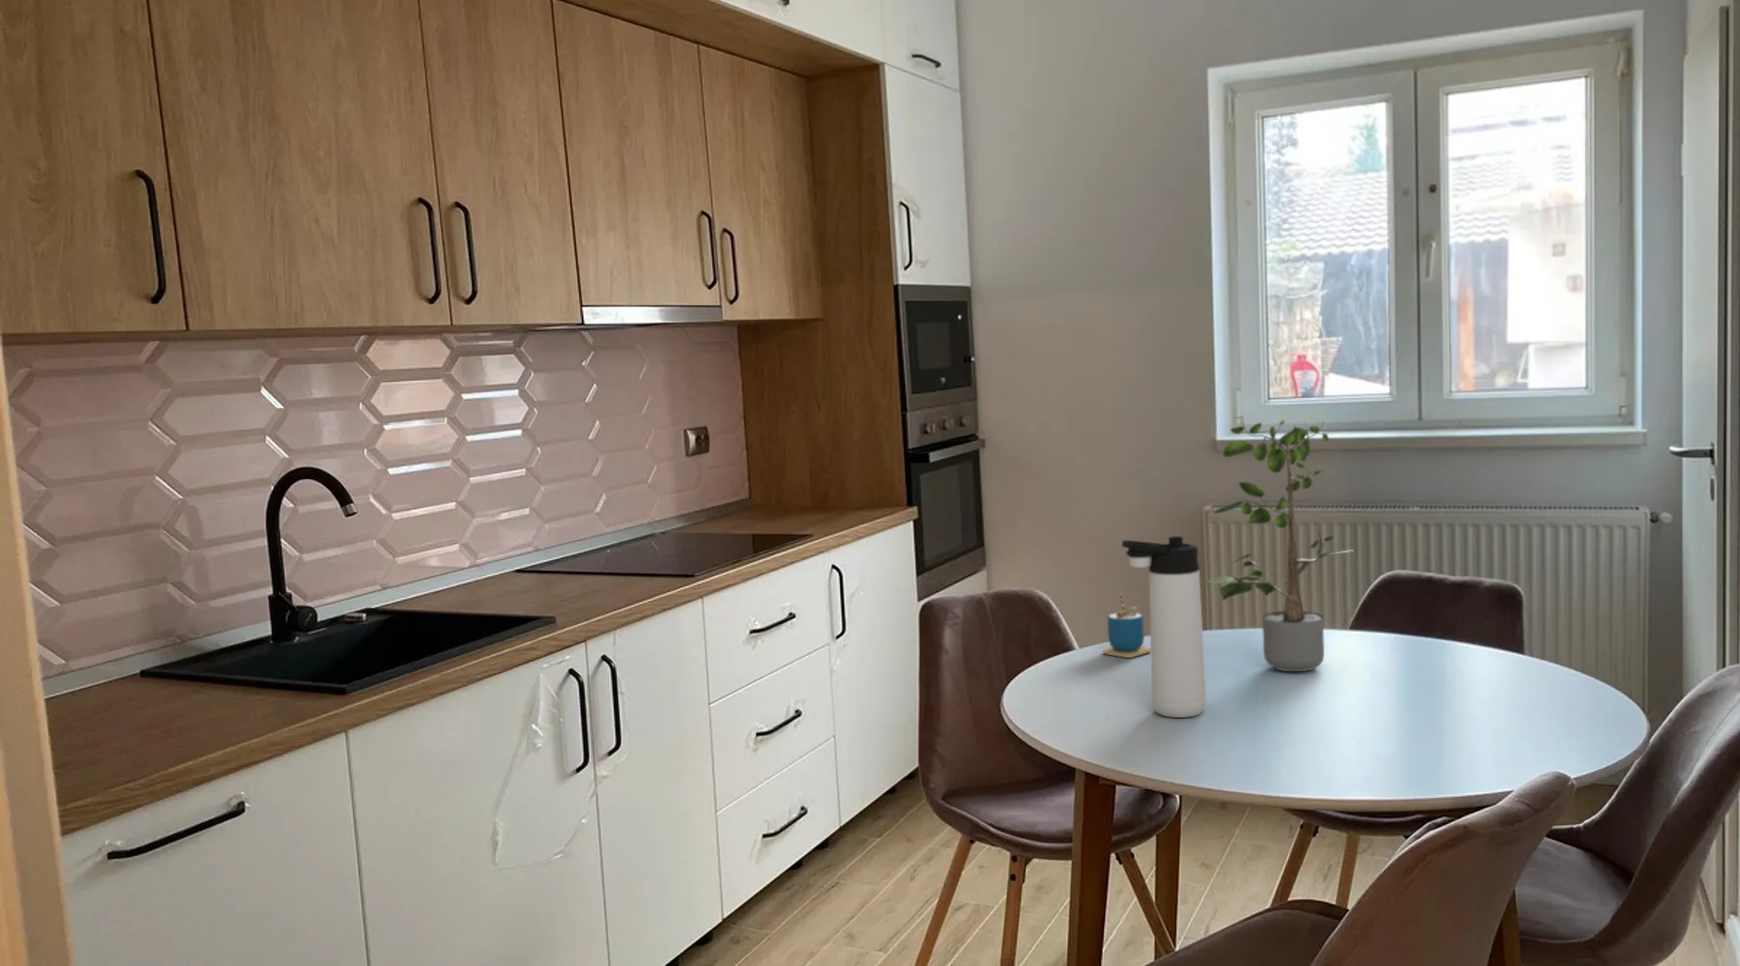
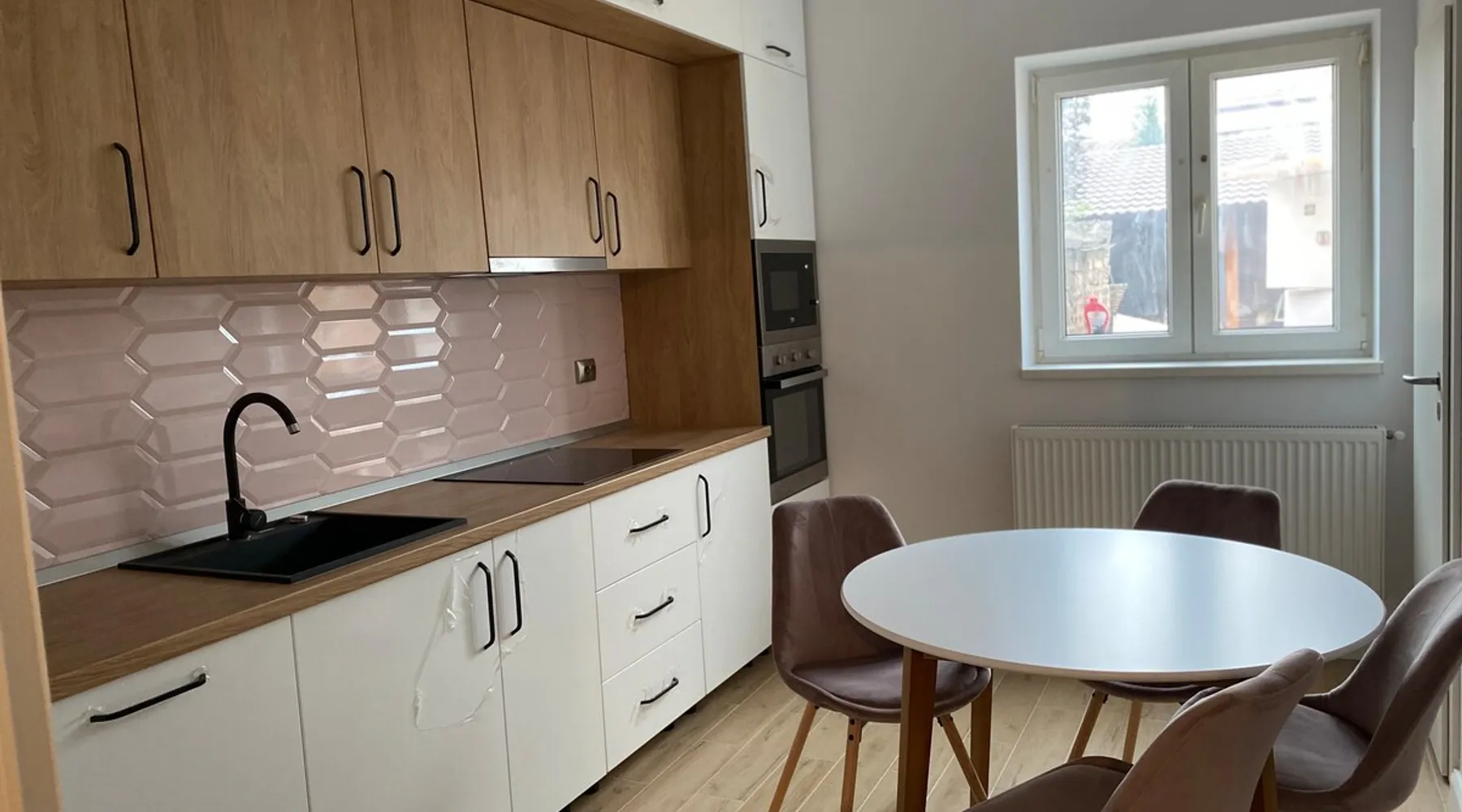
- cup [1102,592,1151,659]
- thermos bottle [1121,535,1207,719]
- potted plant [1200,418,1353,672]
